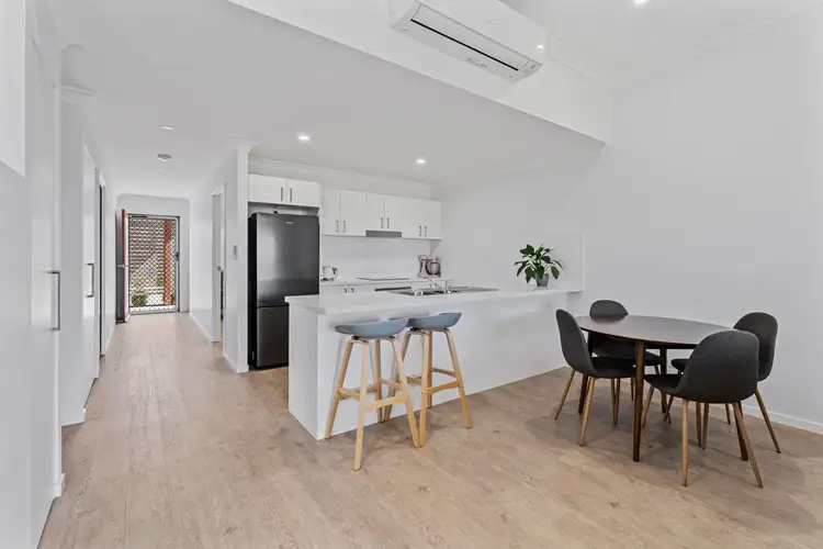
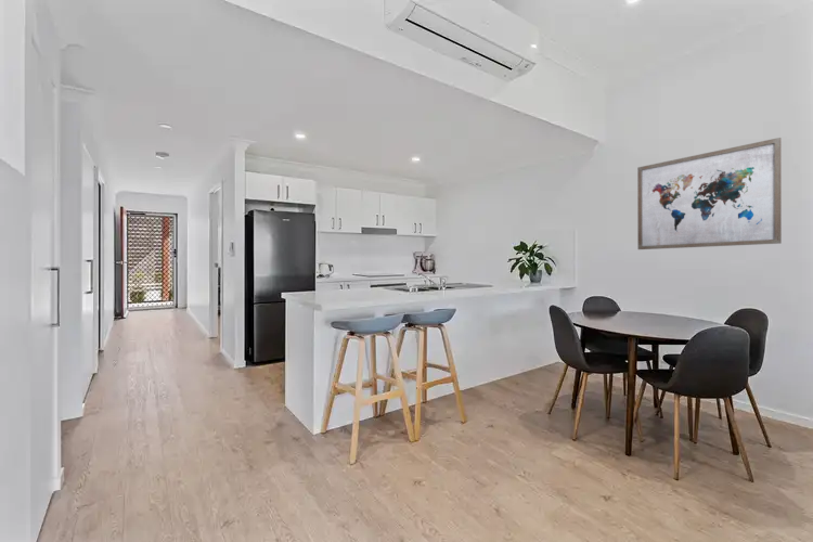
+ wall art [636,137,783,250]
